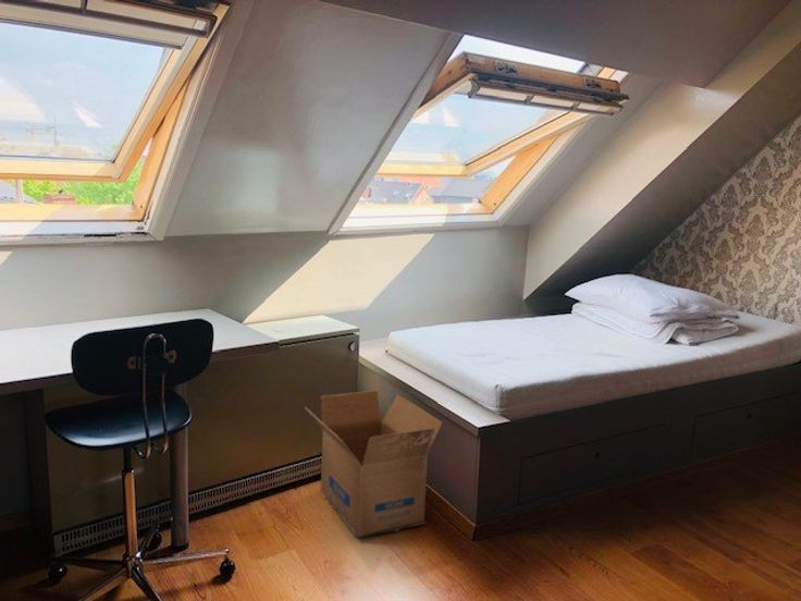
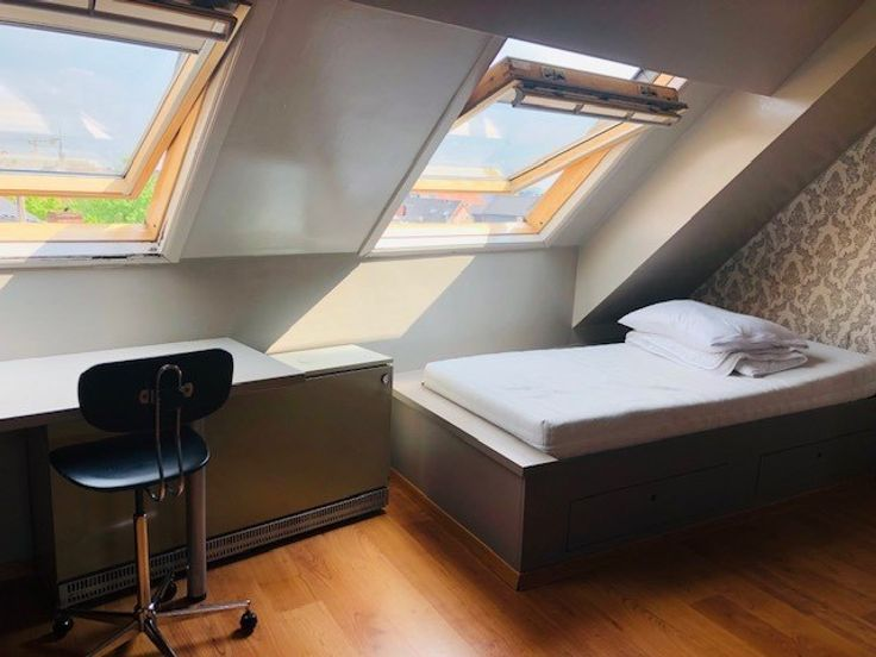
- cardboard box [304,389,443,538]
